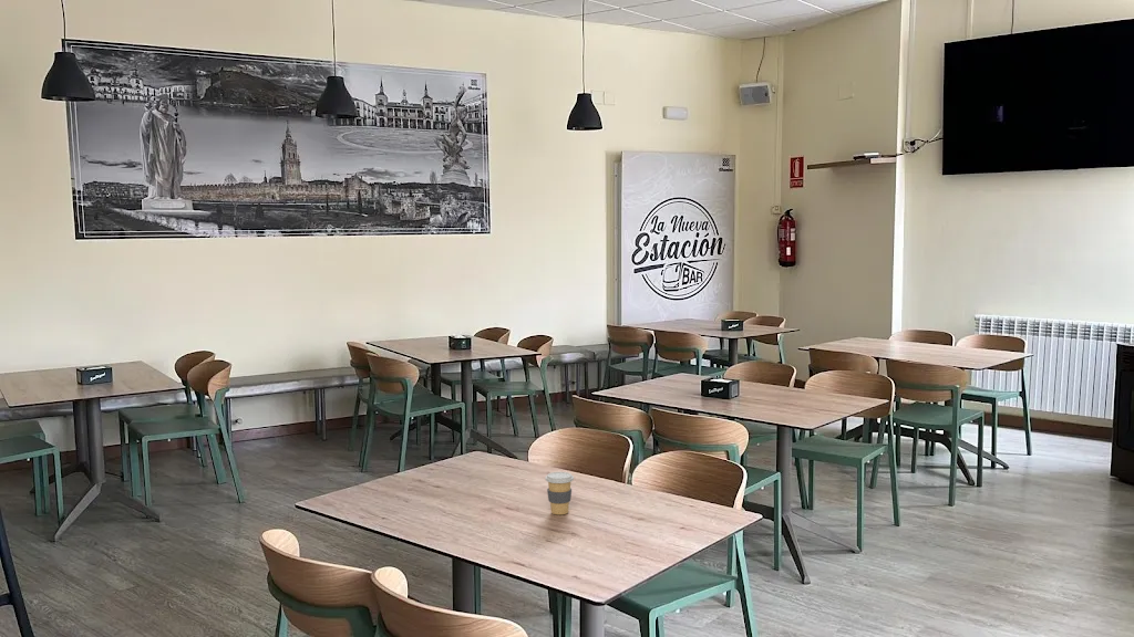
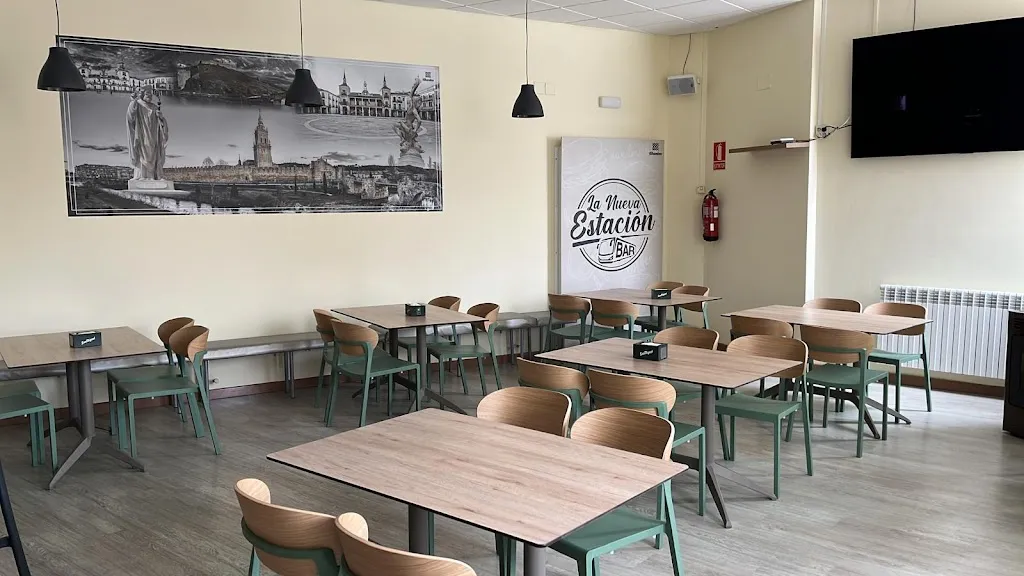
- coffee cup [544,471,575,515]
